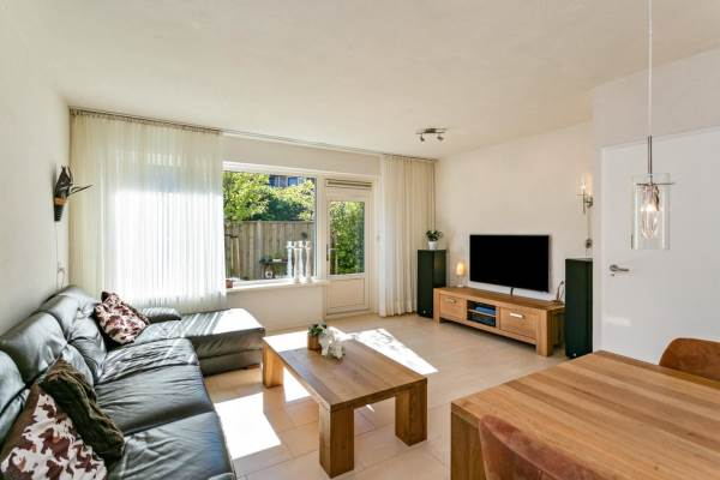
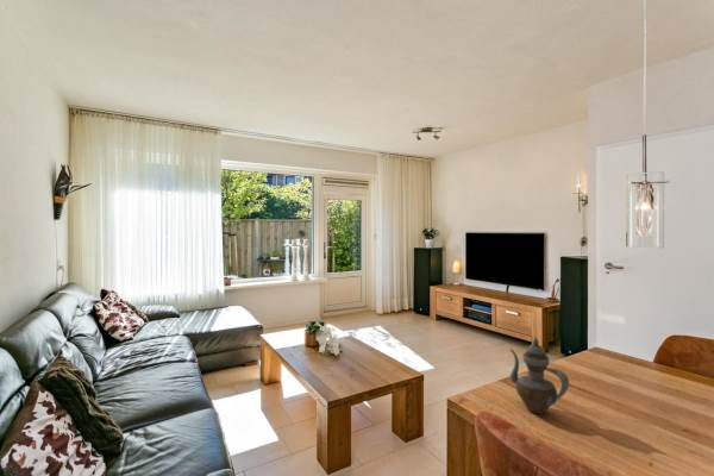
+ teapot [509,336,570,415]
